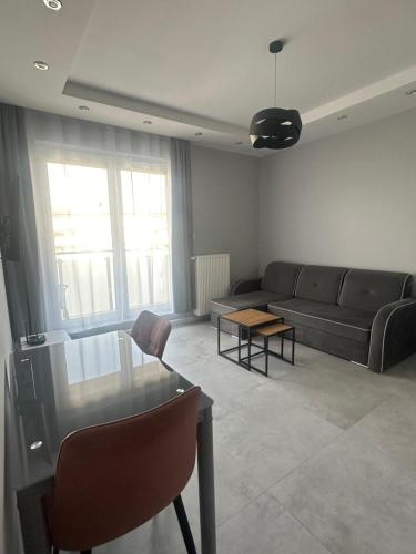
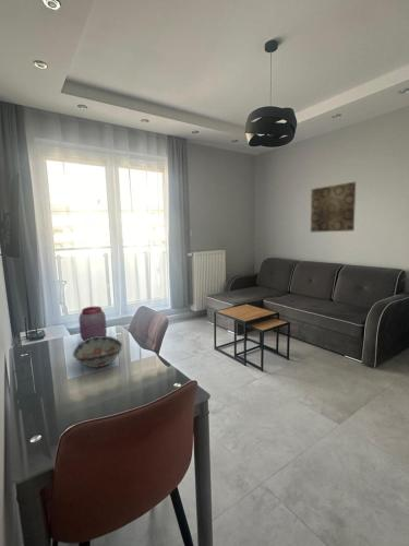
+ decorative bowl [72,335,124,369]
+ jar [79,306,108,342]
+ wall art [310,181,357,234]
